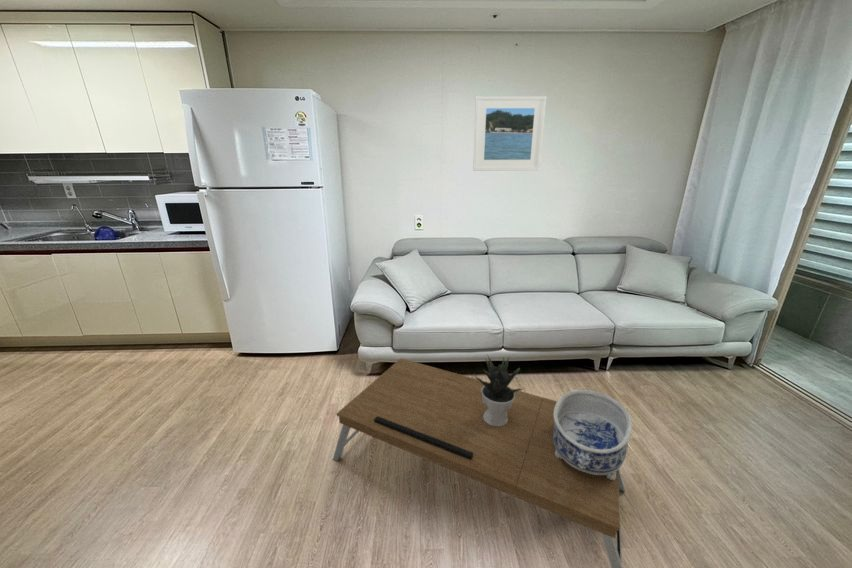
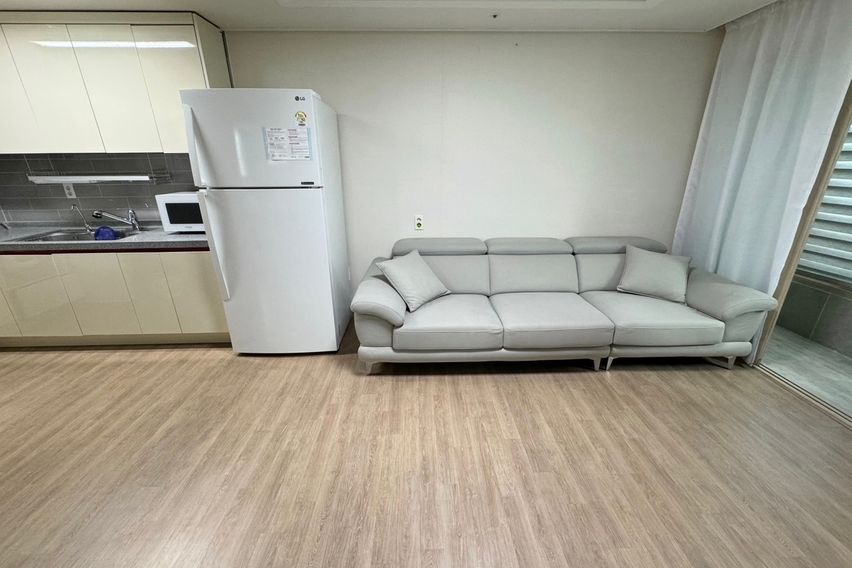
- decorative bowl [553,389,633,480]
- coffee table [332,357,626,568]
- potted plant [473,353,526,426]
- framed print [472,95,547,172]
